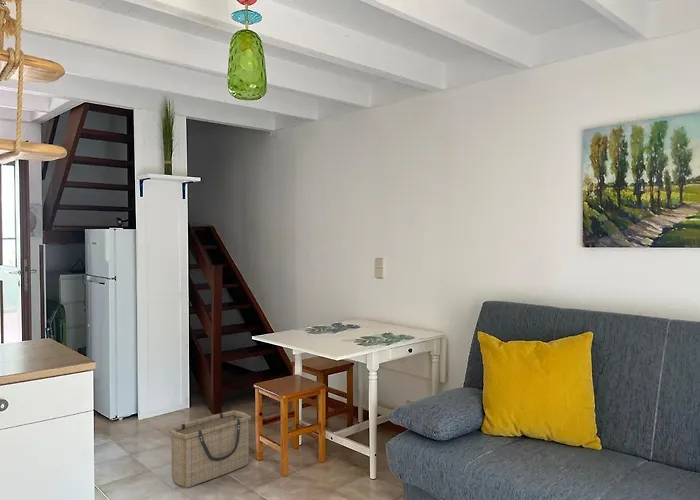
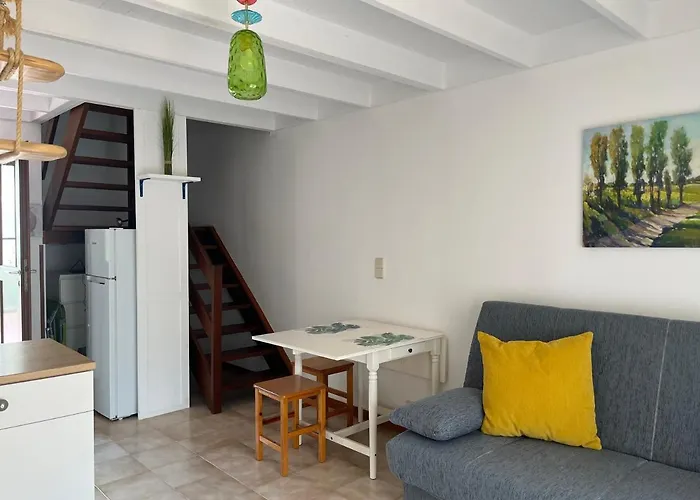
- basket [168,409,252,488]
